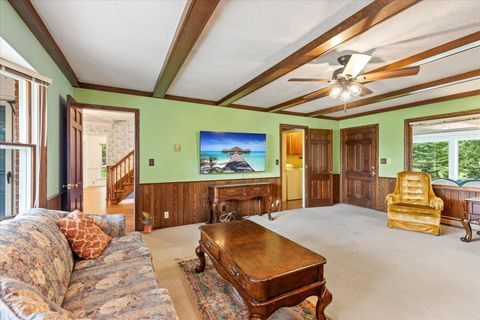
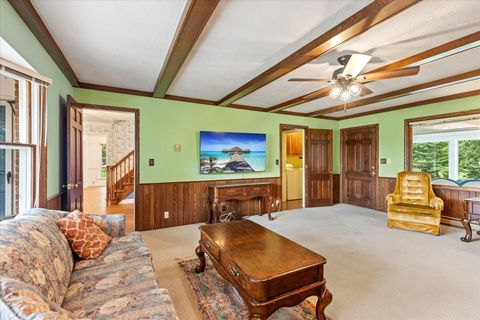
- potted plant [139,211,157,234]
